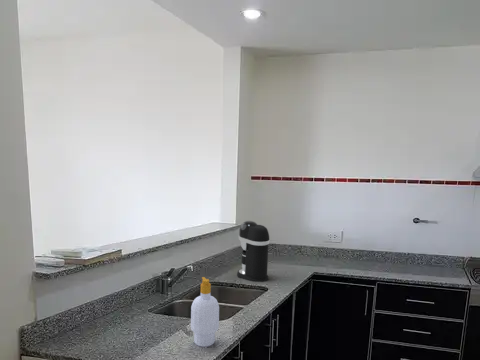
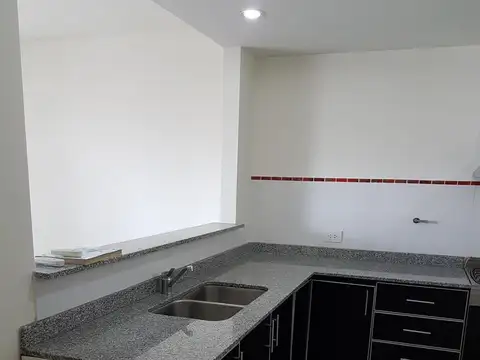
- coffee maker [236,220,271,283]
- soap bottle [190,276,220,348]
